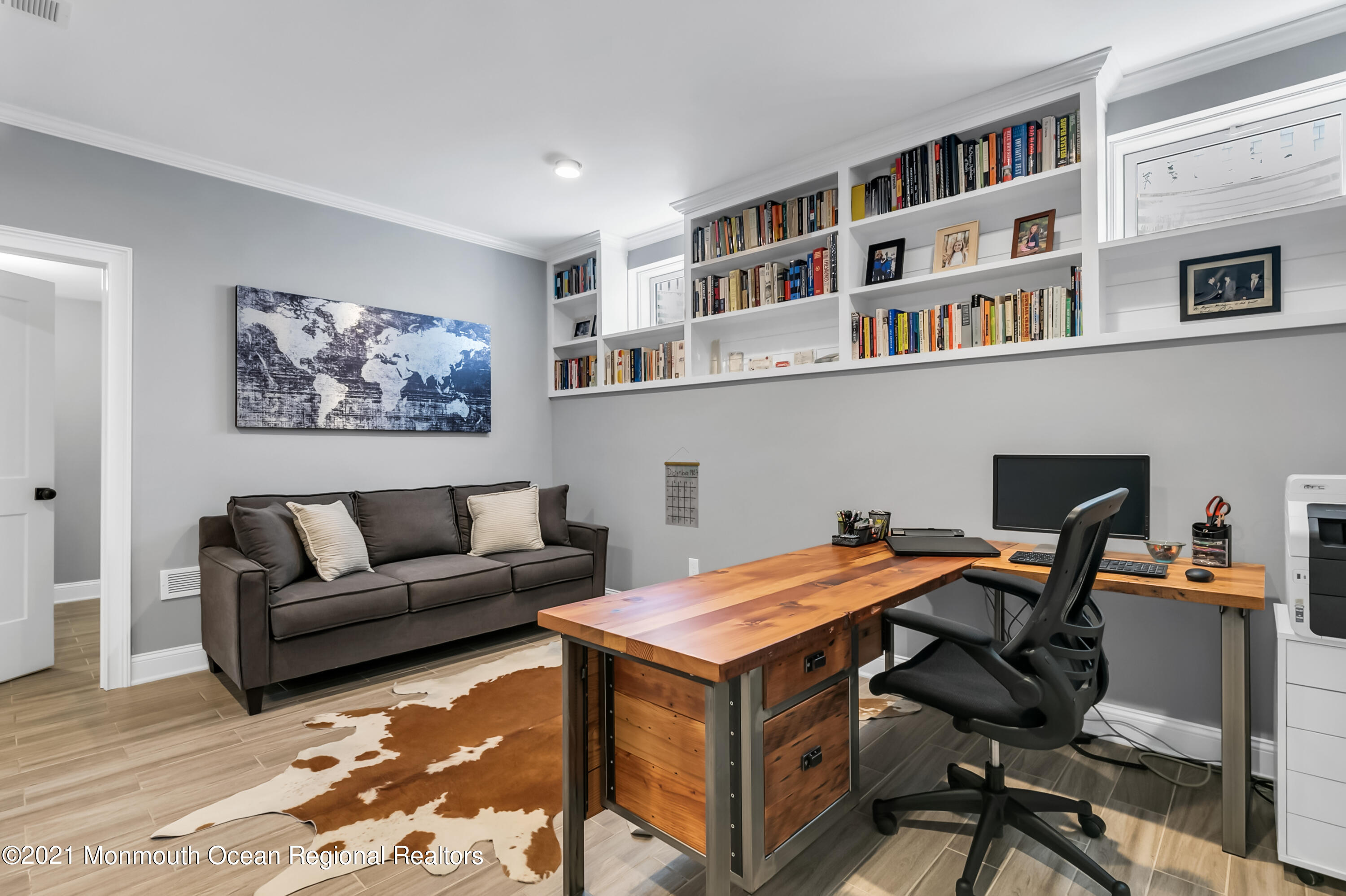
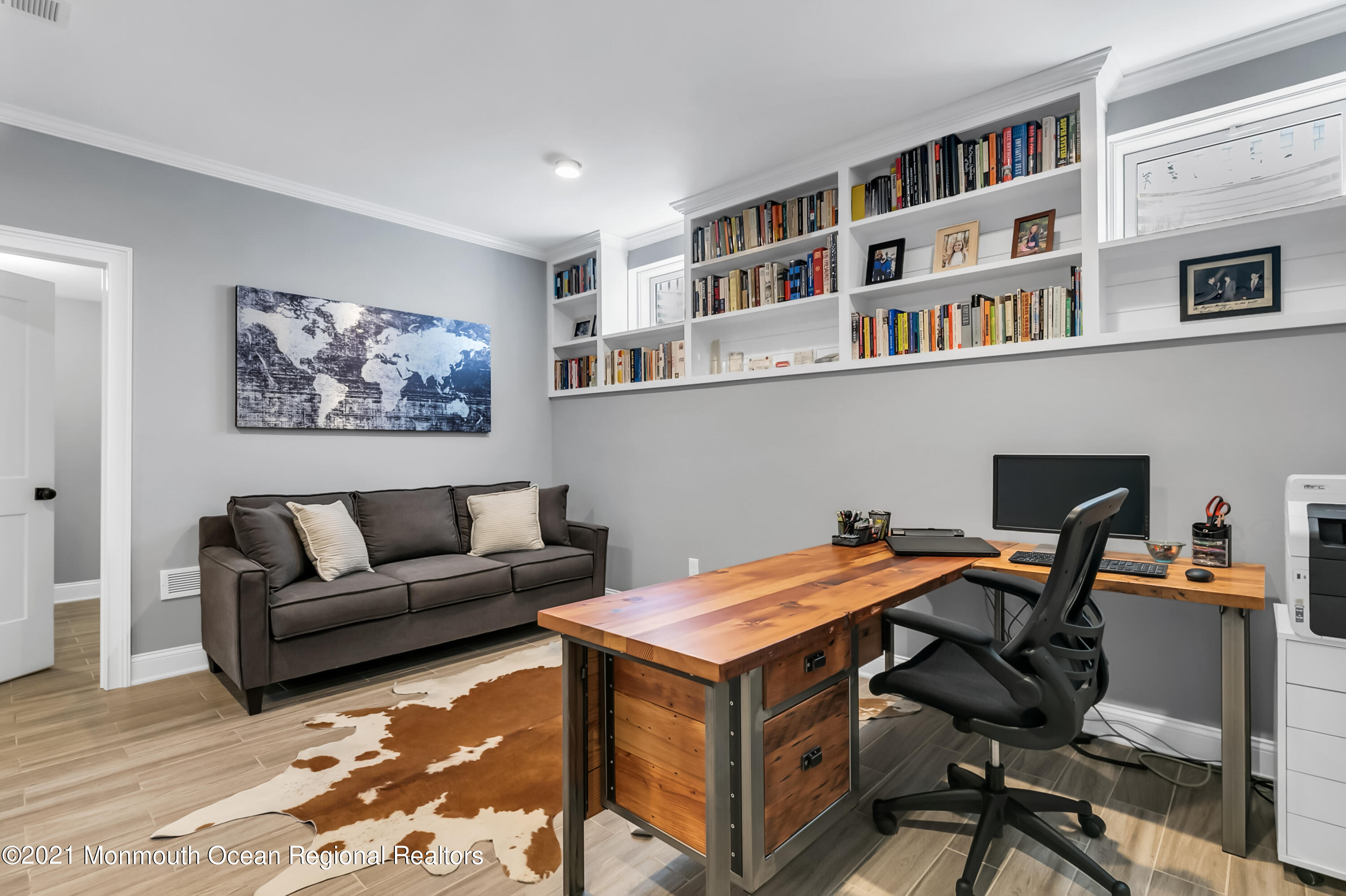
- calendar [664,447,700,528]
